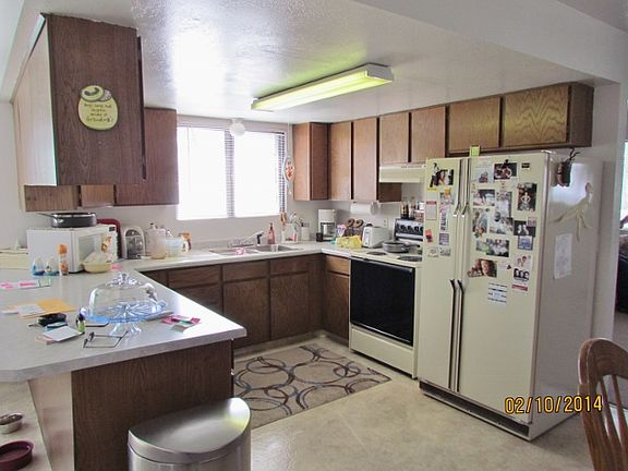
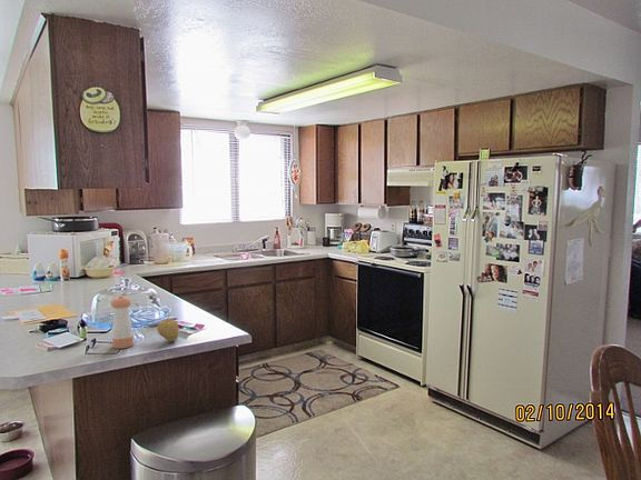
+ fruit [156,313,180,343]
+ pepper shaker [110,294,135,350]
